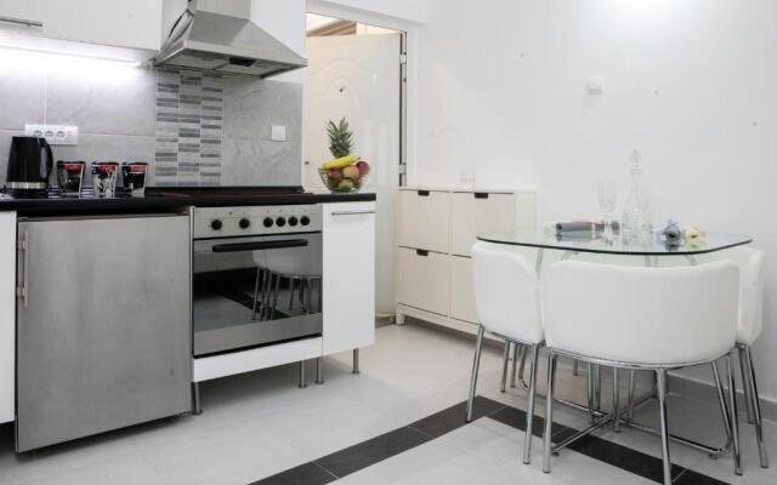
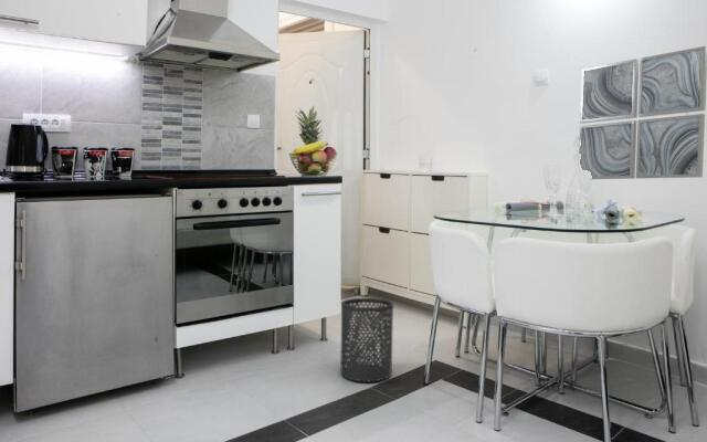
+ trash can [339,297,395,383]
+ wall art [578,45,707,180]
